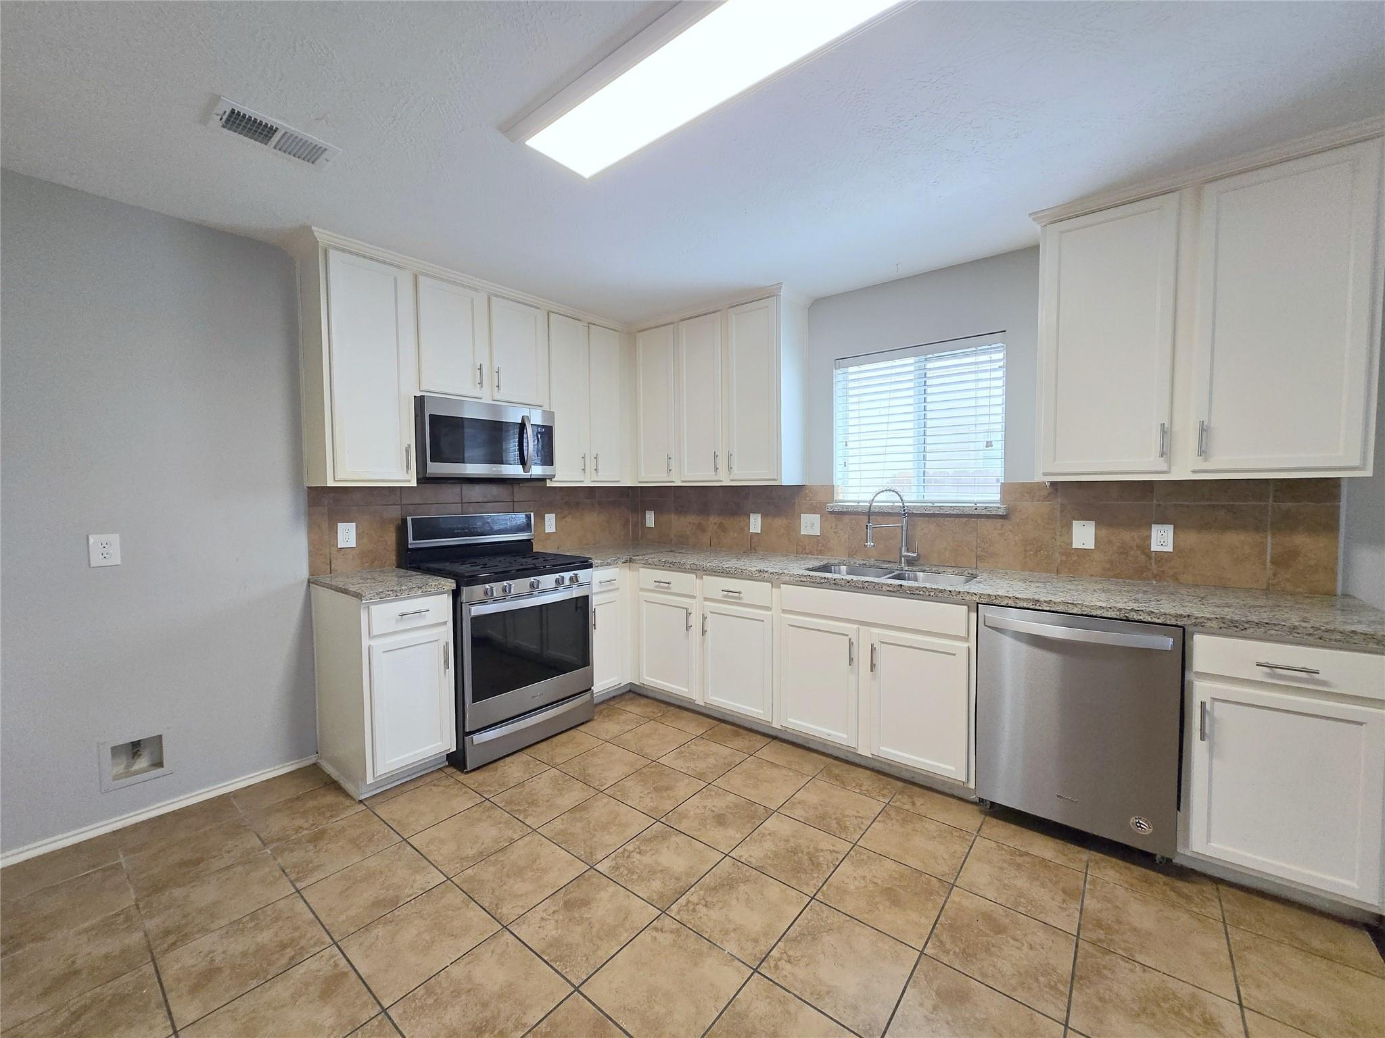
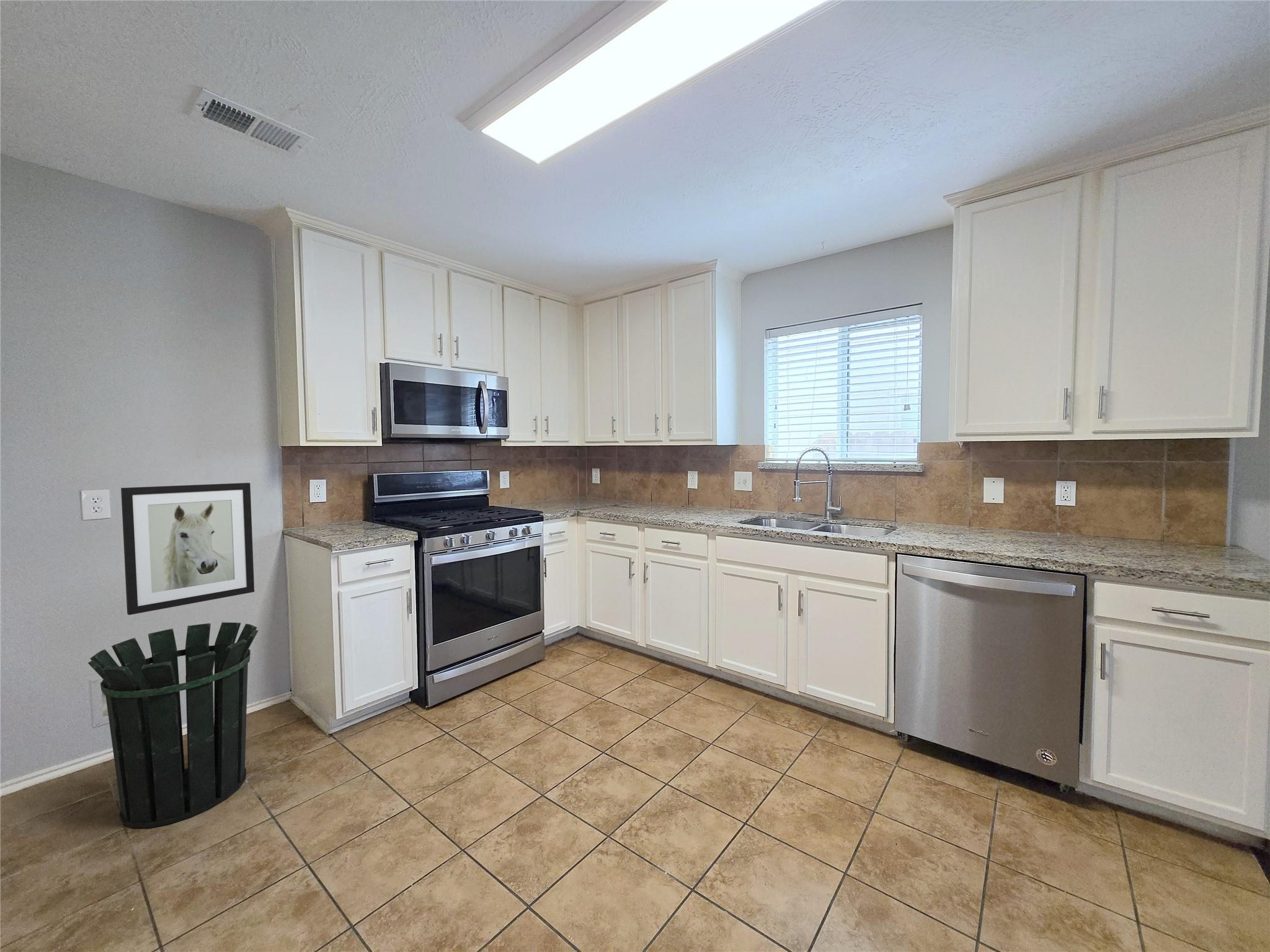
+ wall art [120,482,255,615]
+ waste bin [87,622,259,829]
